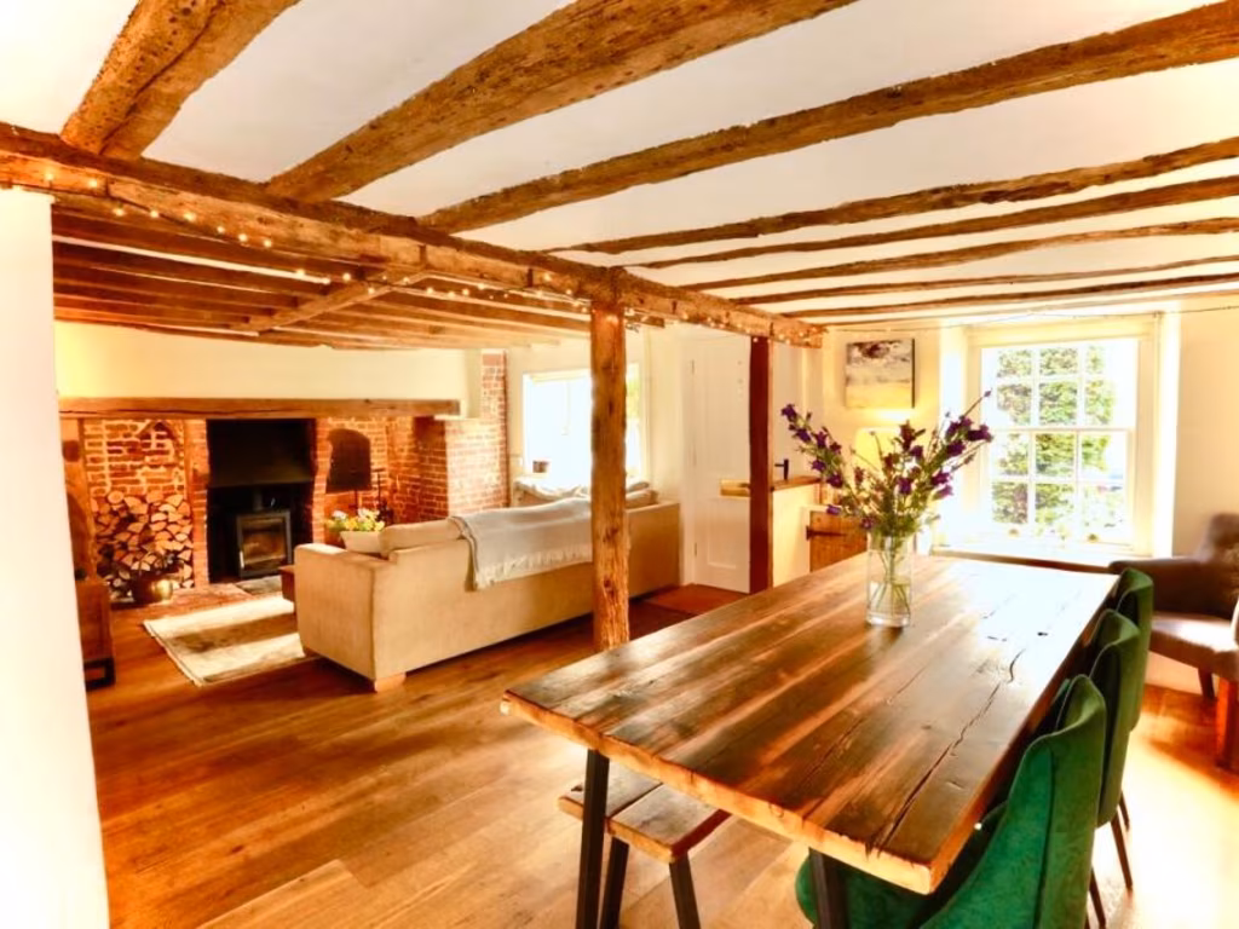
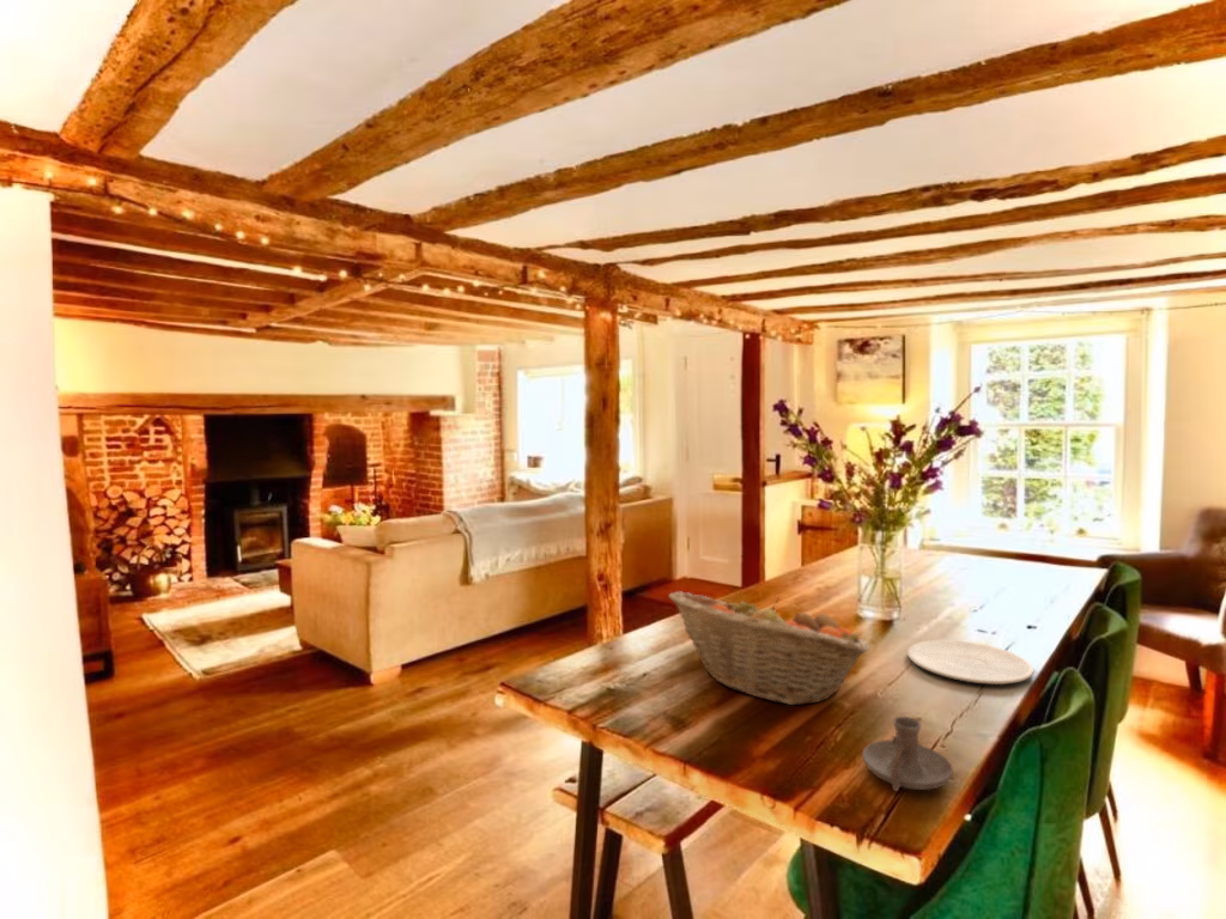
+ candle holder [862,716,954,792]
+ plate [906,639,1034,686]
+ fruit basket [667,591,872,706]
